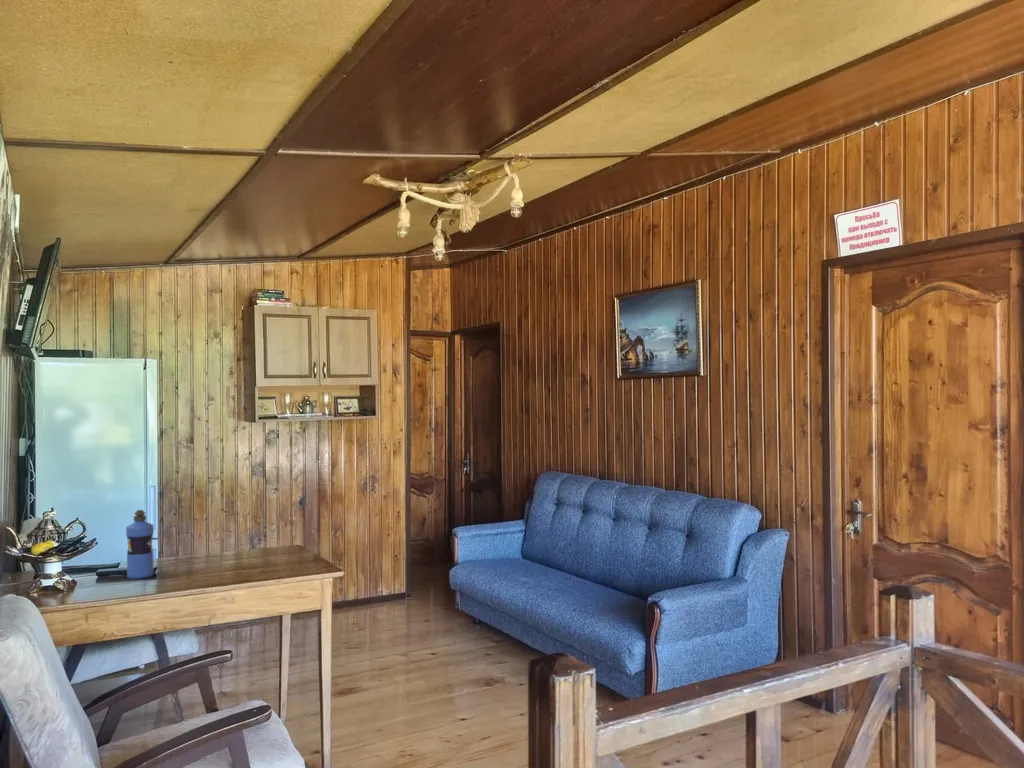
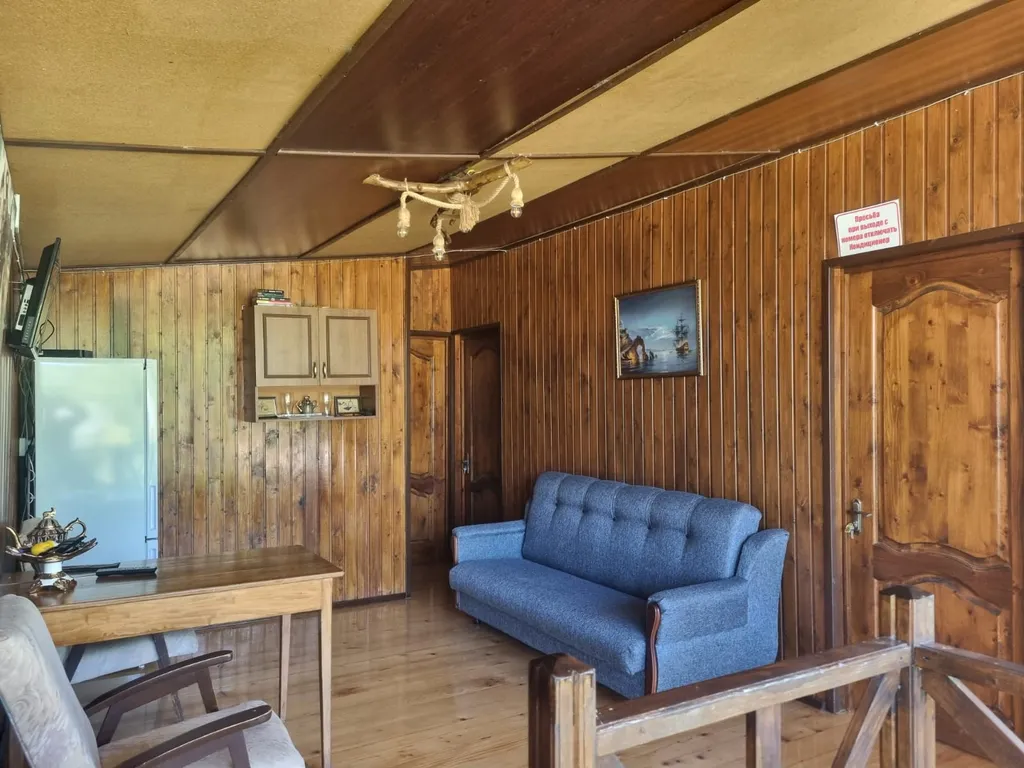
- water bottle [125,509,155,580]
